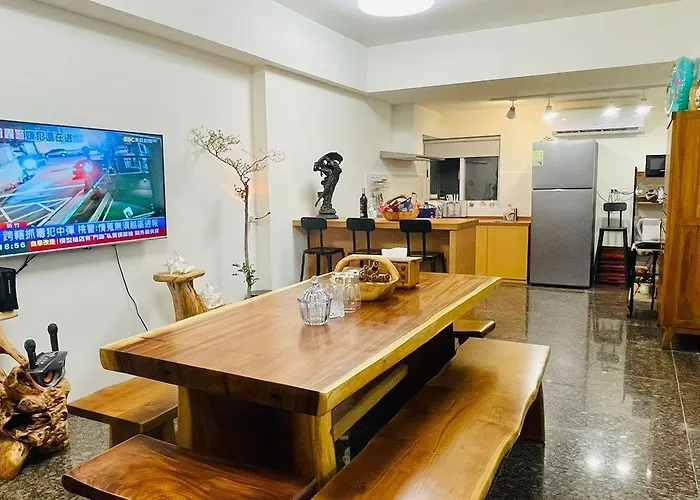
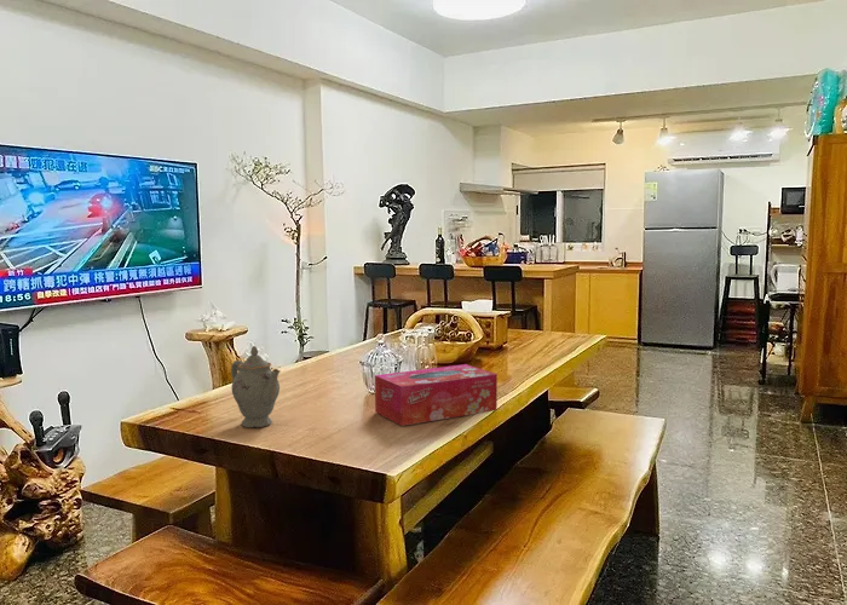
+ tissue box [374,363,499,427]
+ chinaware [230,345,282,428]
